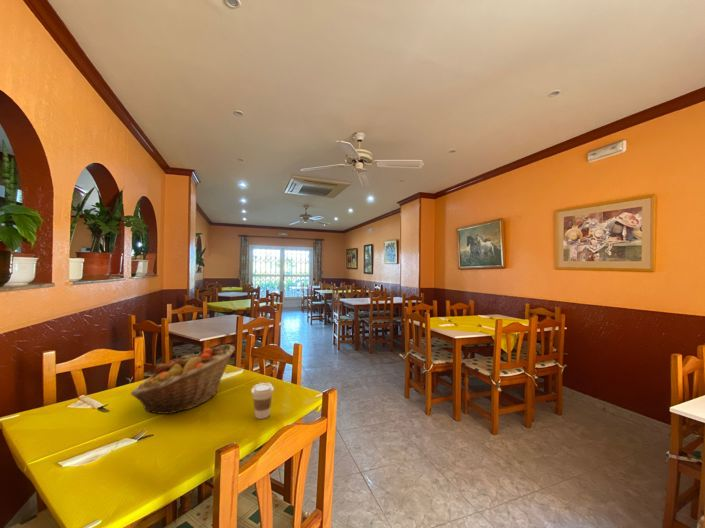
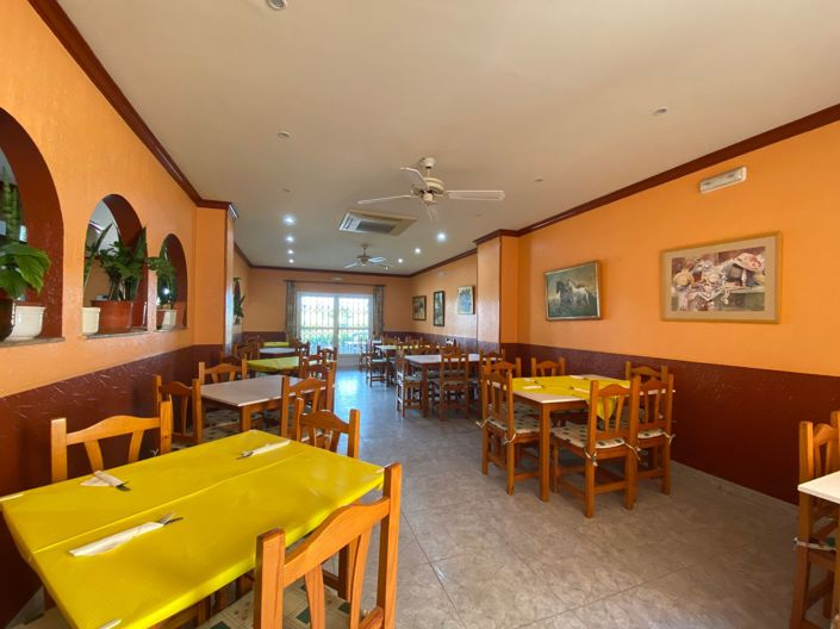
- fruit basket [130,343,236,415]
- coffee cup [250,382,275,420]
